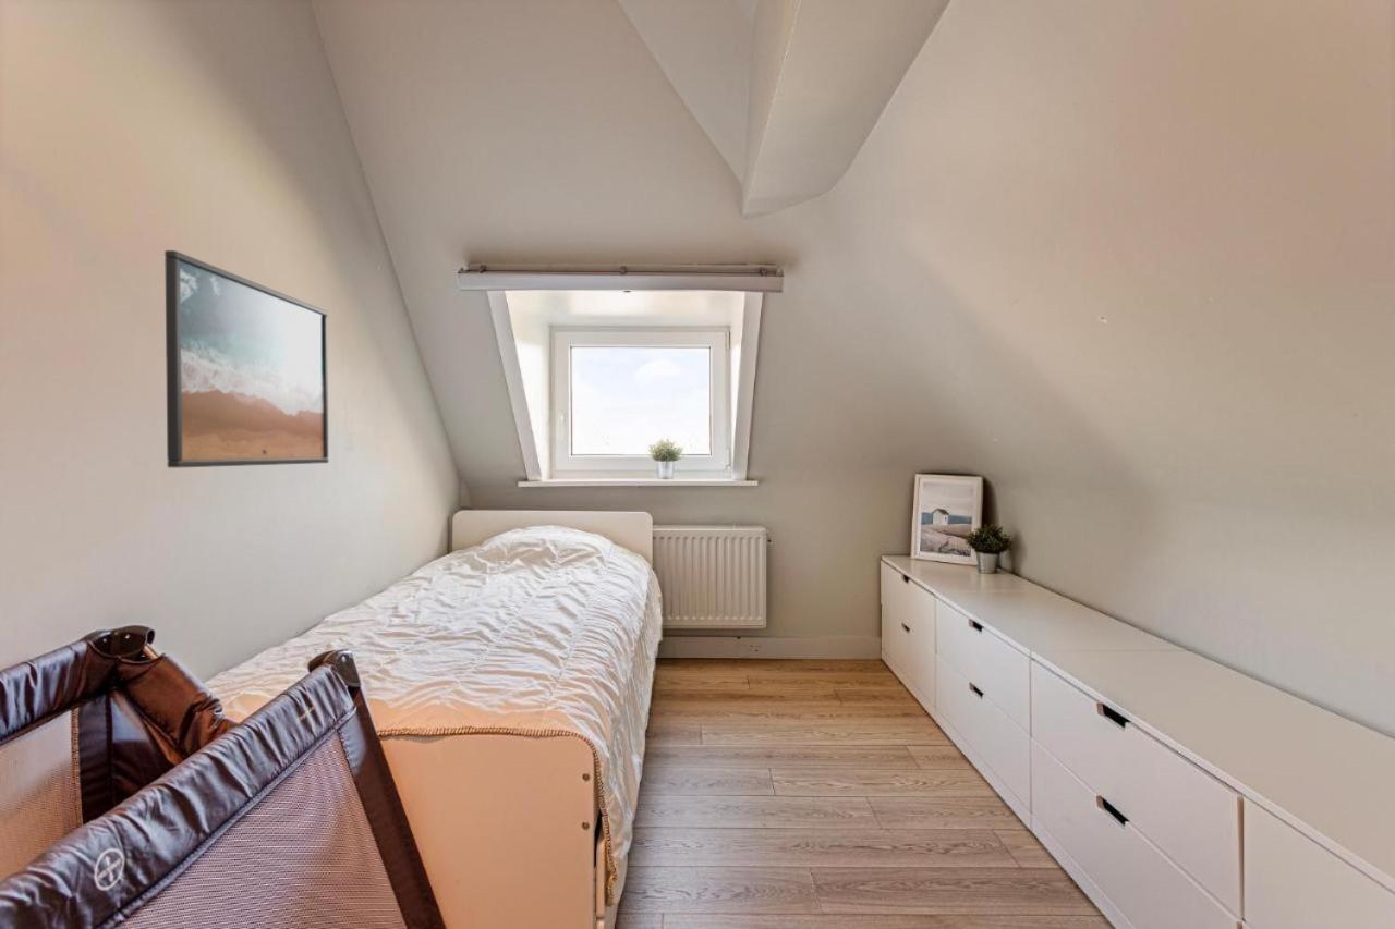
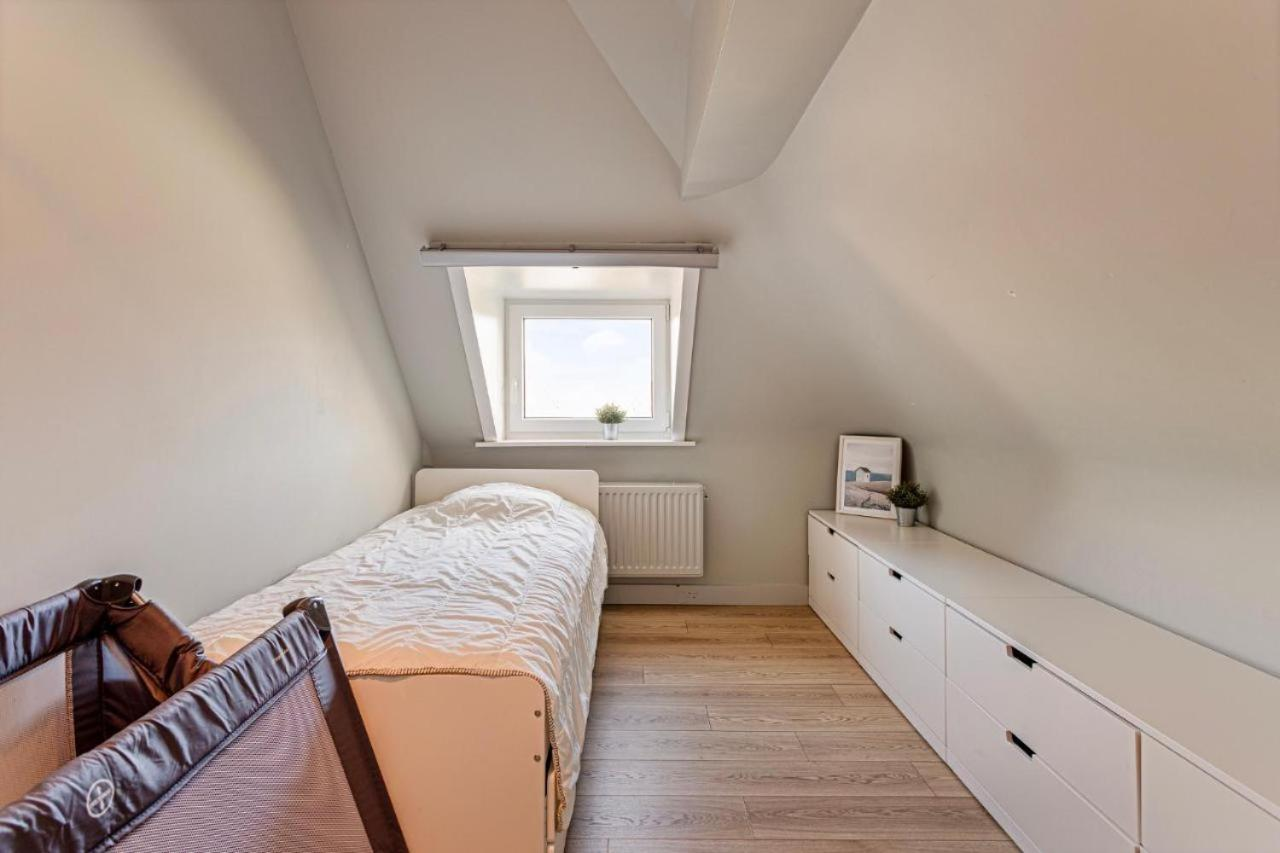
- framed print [163,249,329,468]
